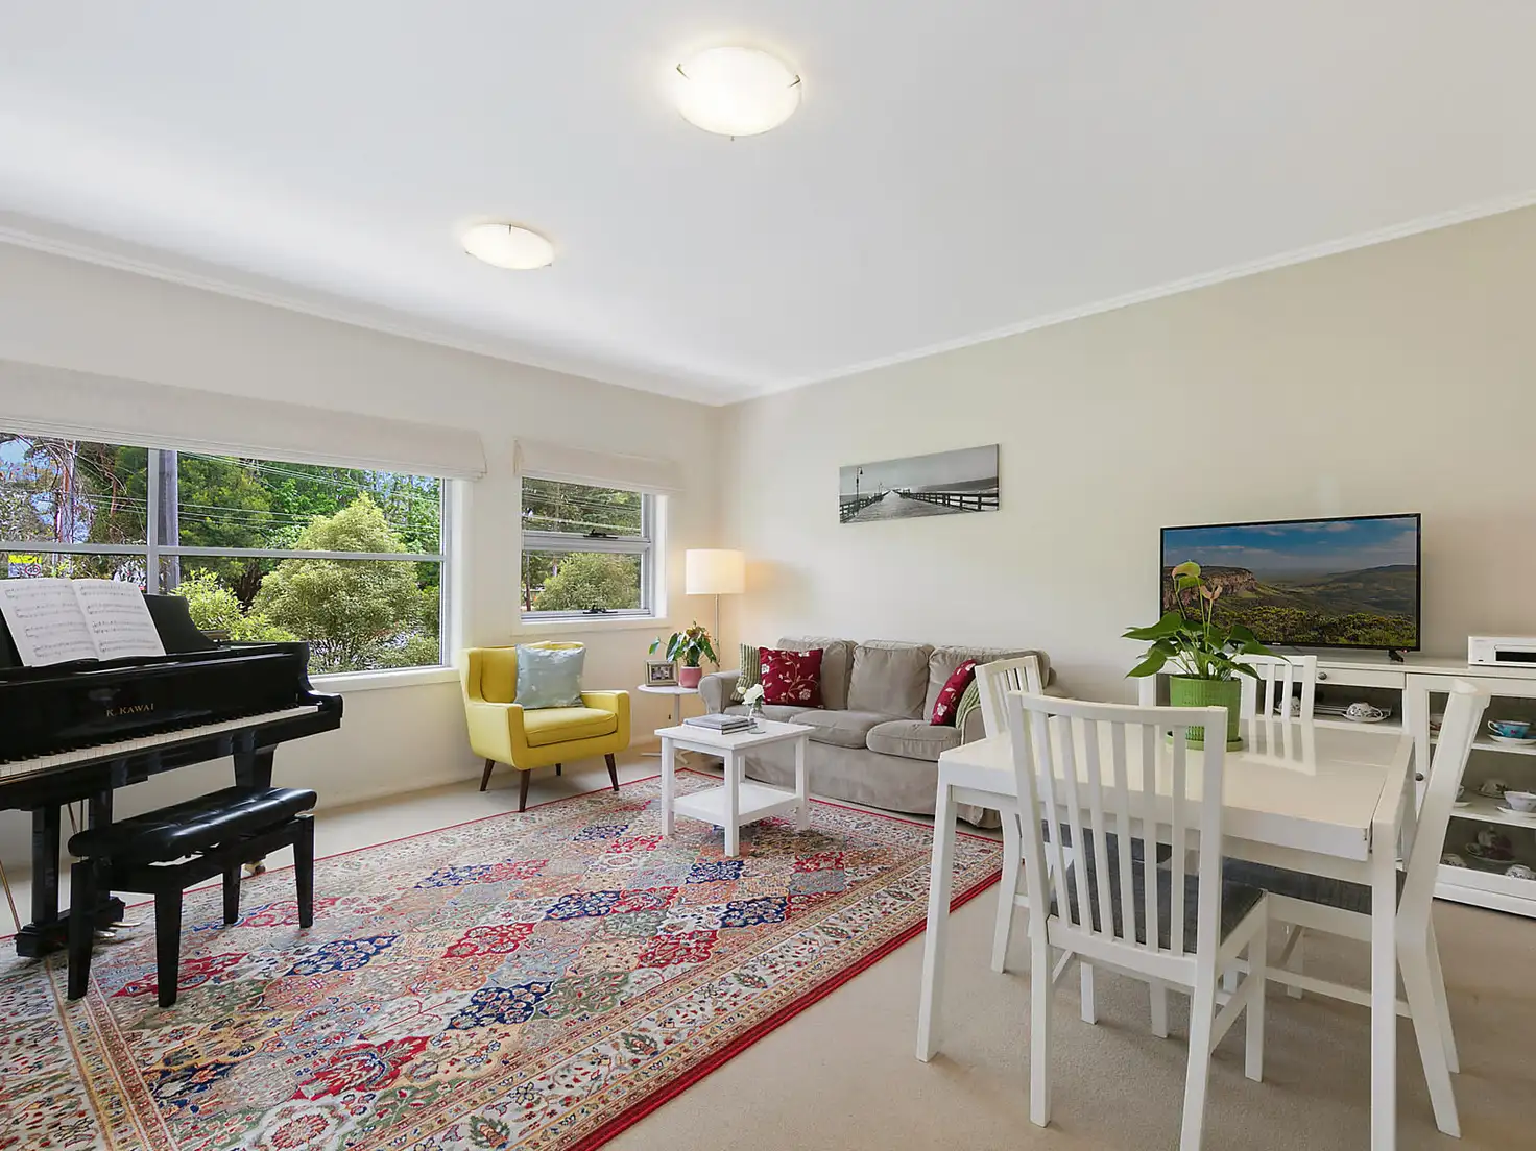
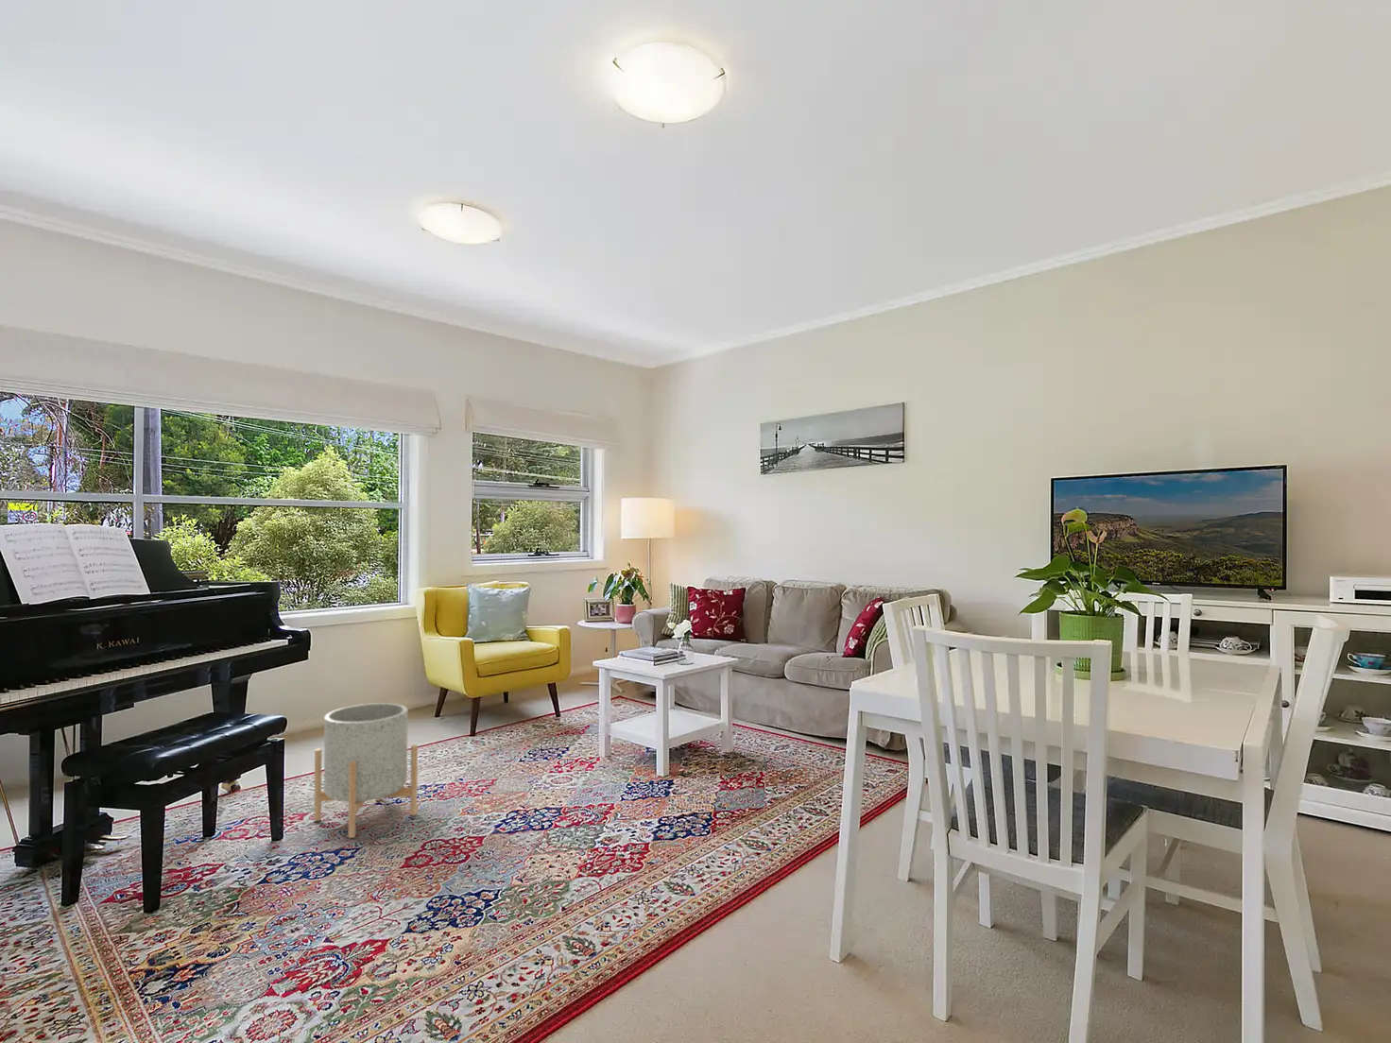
+ planter [313,702,418,839]
